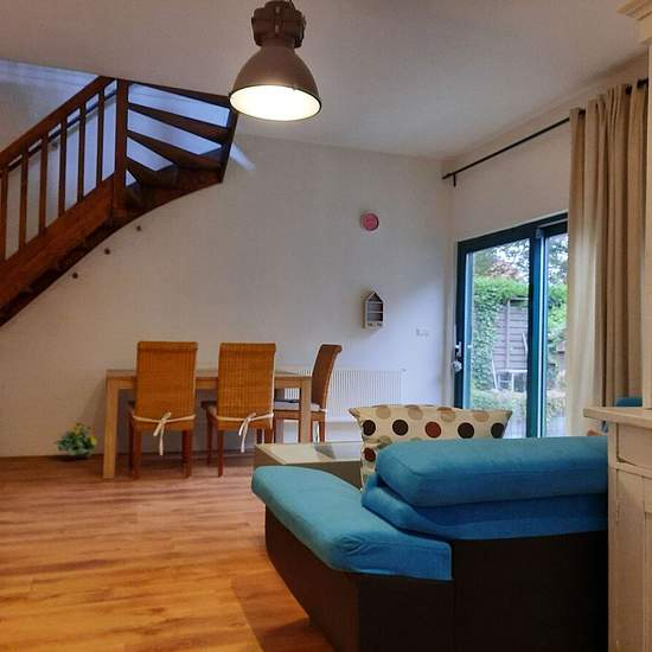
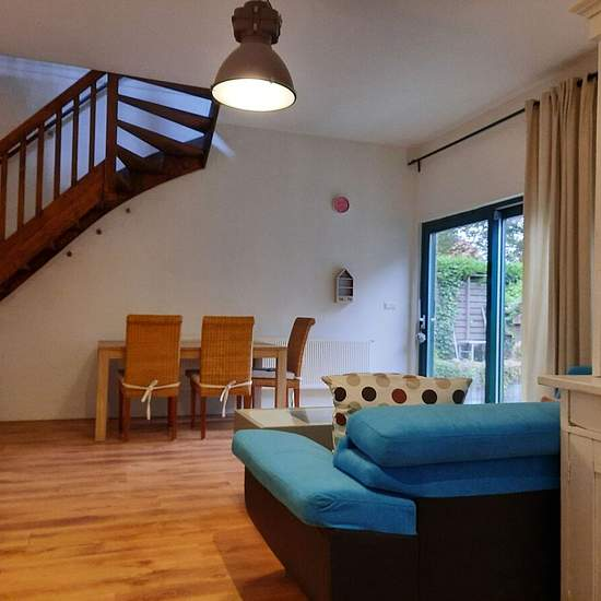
- flowering plant [52,421,98,460]
